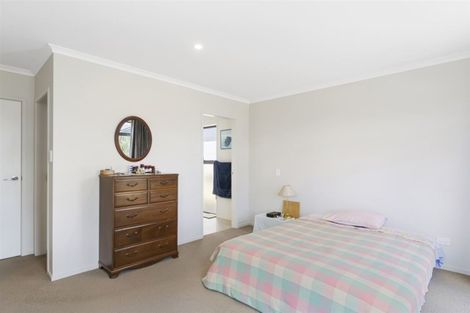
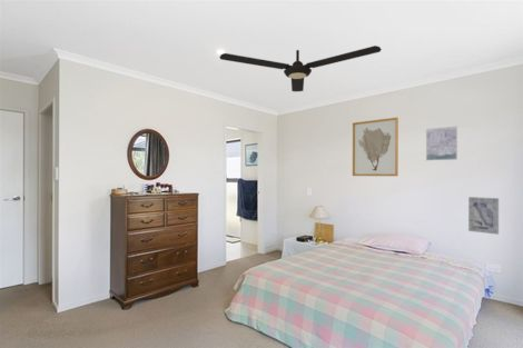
+ ceiling fan [218,44,383,92]
+ wall art [467,196,500,236]
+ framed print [425,126,458,161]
+ wall art [352,117,399,177]
